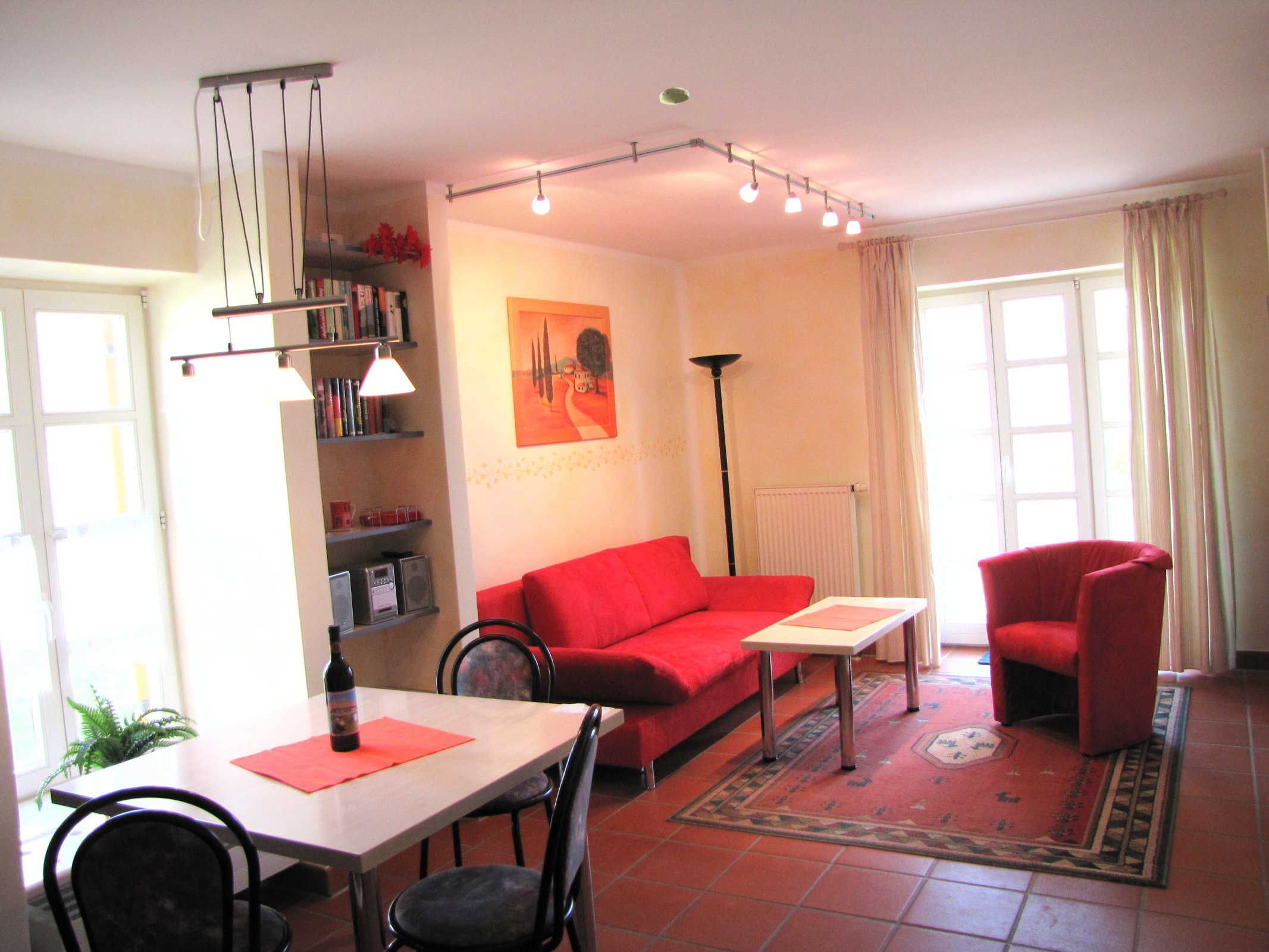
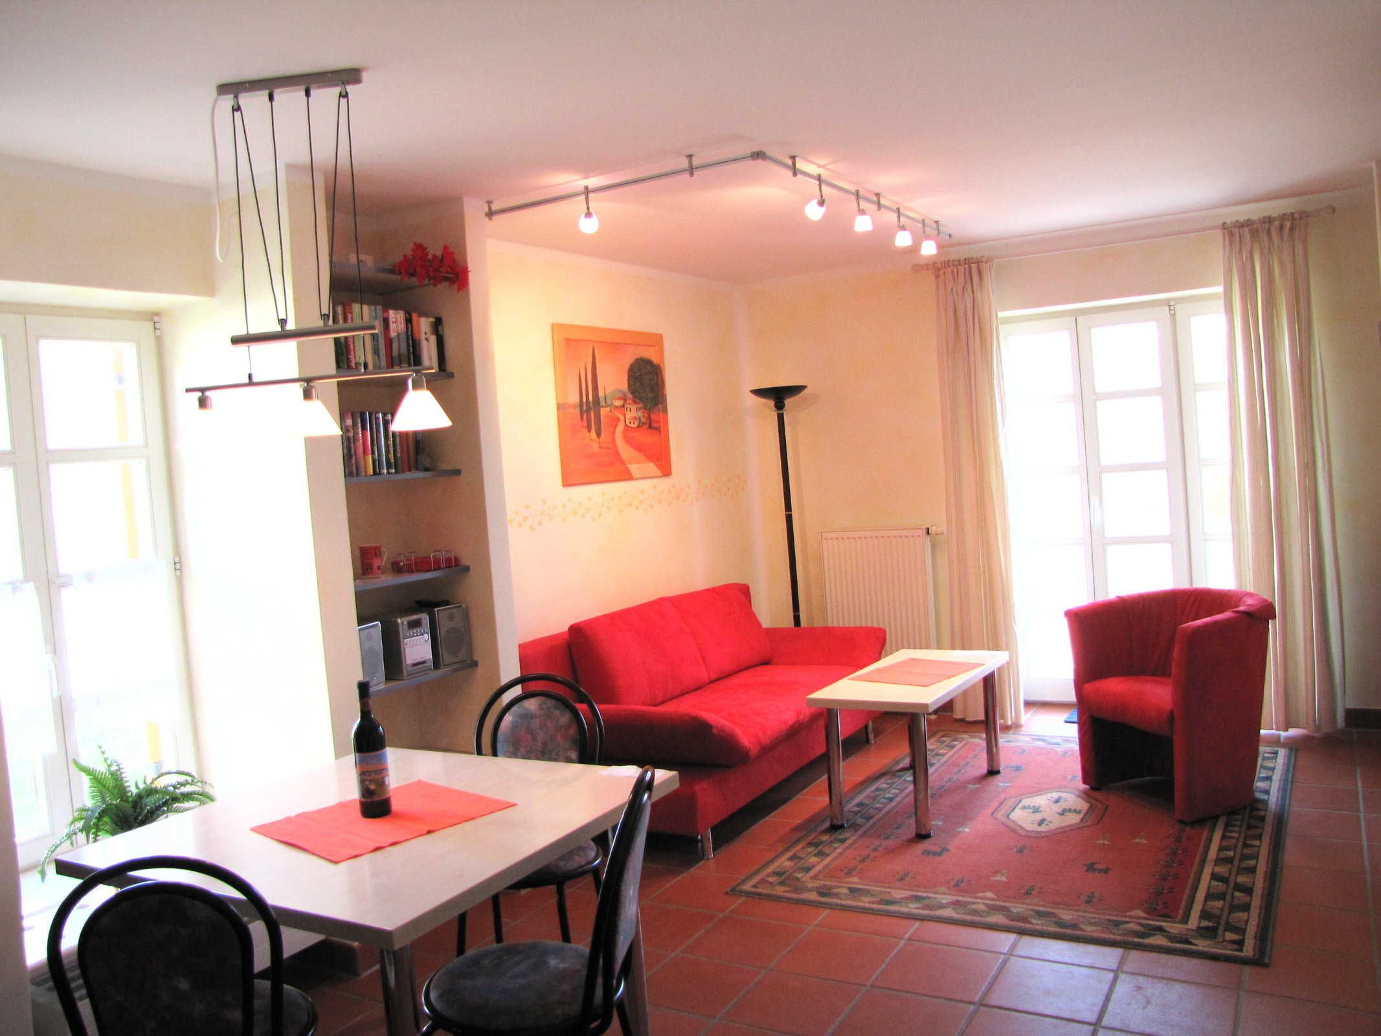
- smoke detector [659,86,690,105]
